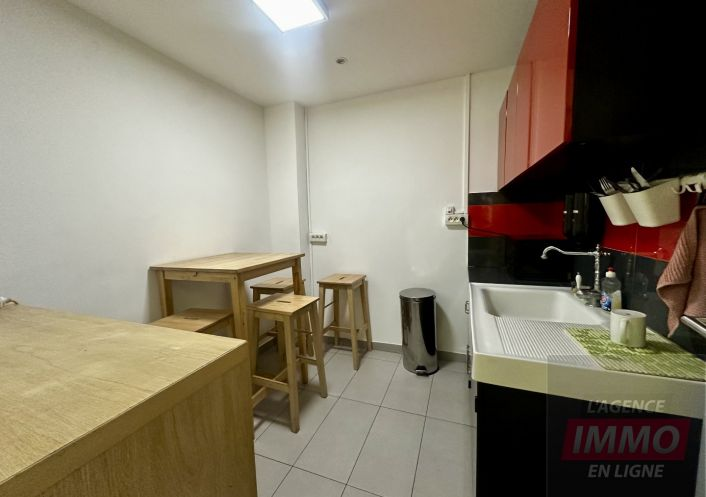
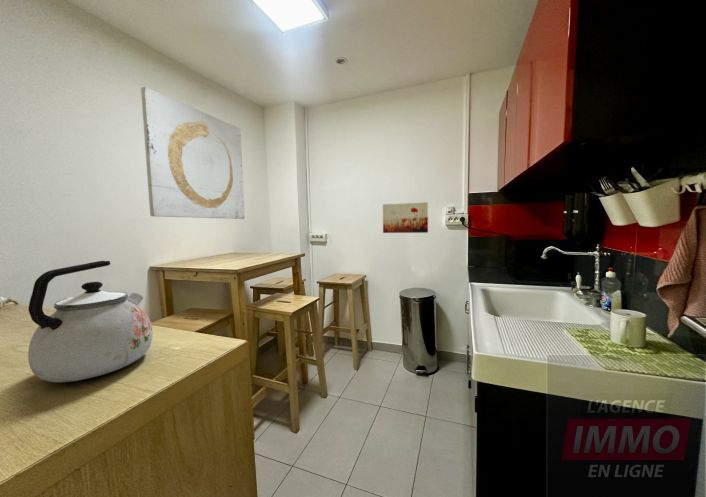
+ wall art [382,201,429,234]
+ kettle [27,260,154,383]
+ wall art [140,86,246,220]
